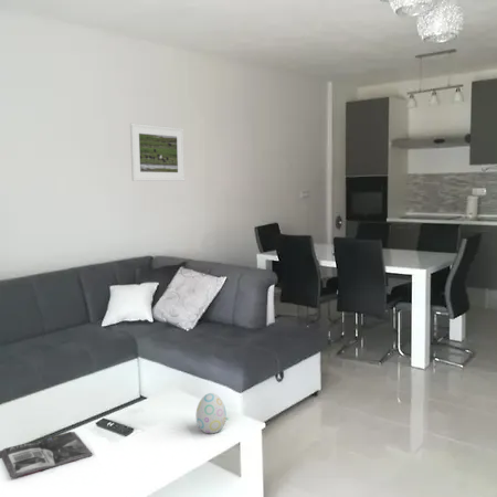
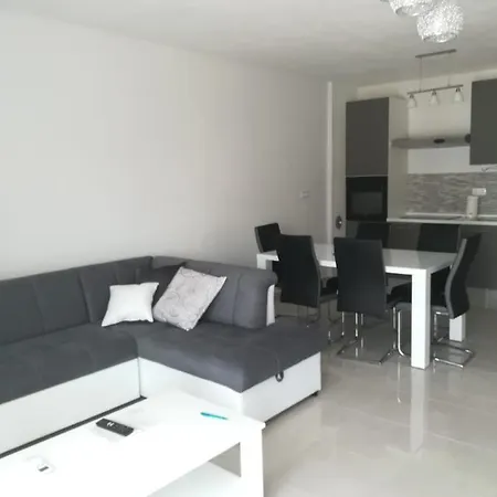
- magazine [0,431,94,479]
- decorative egg [195,392,228,434]
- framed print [129,123,186,182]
